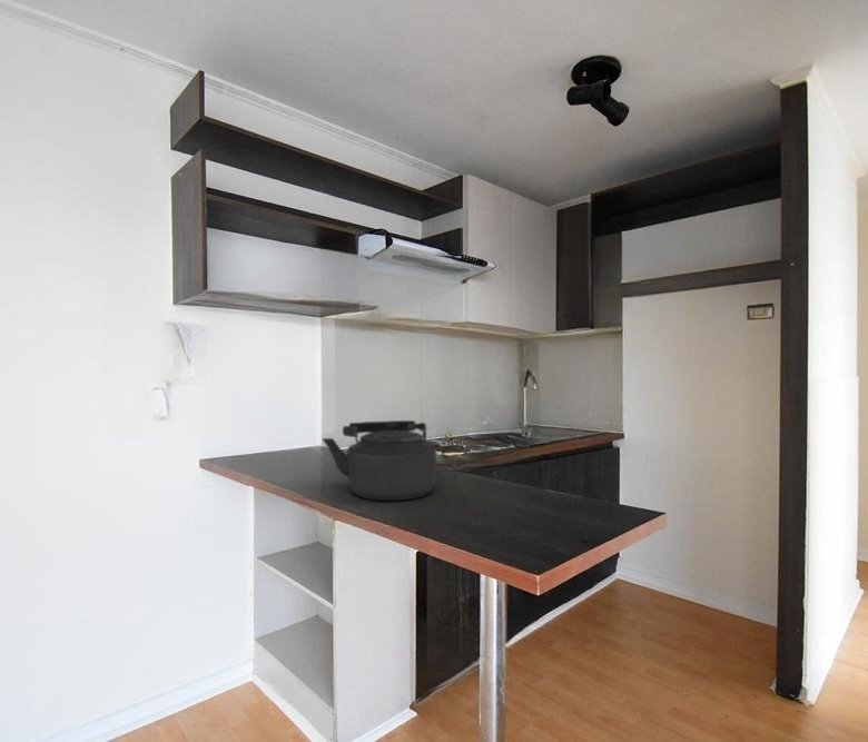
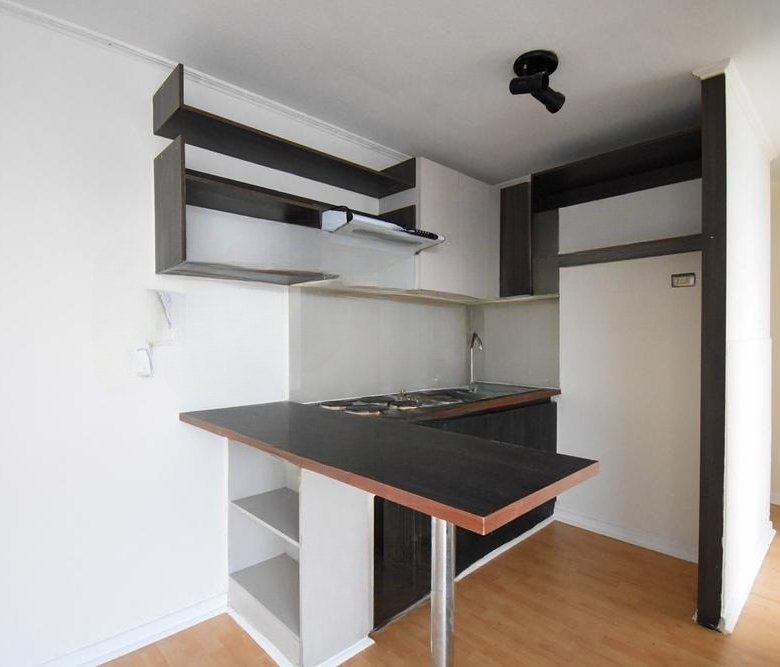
- kettle [322,419,437,502]
